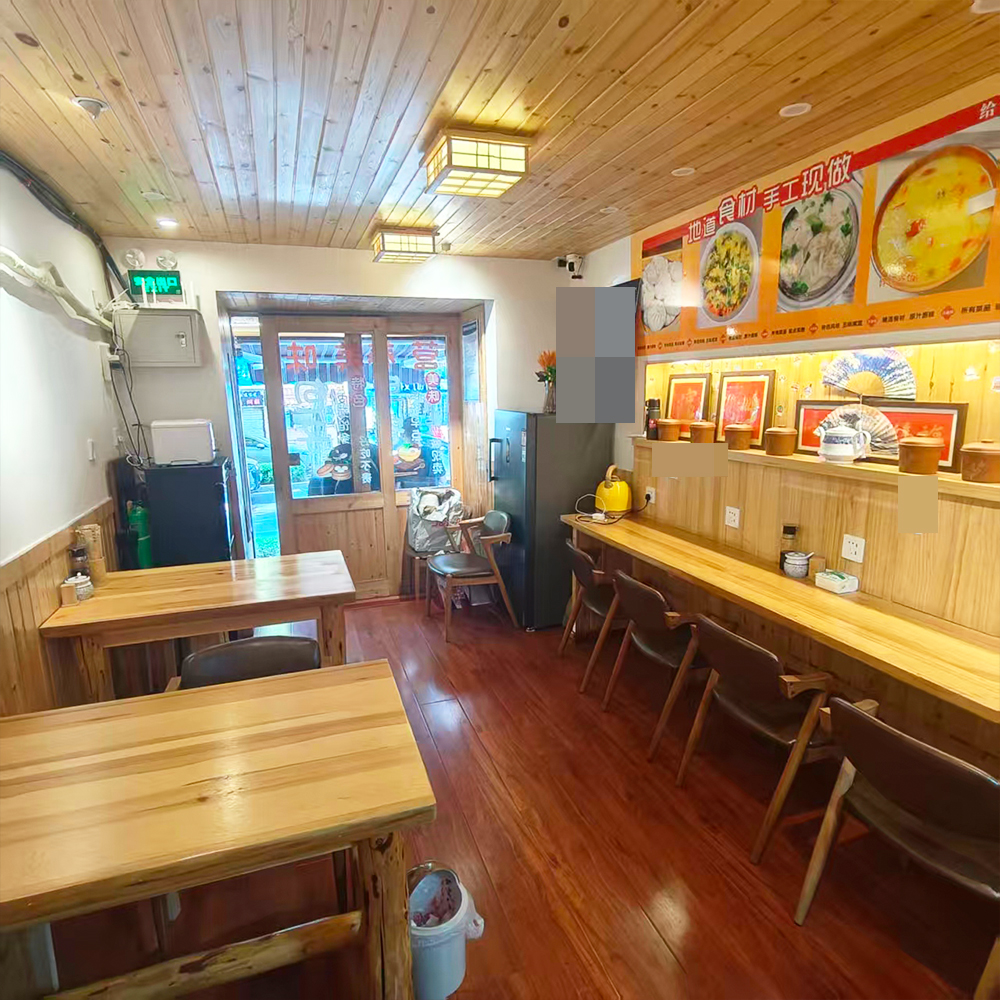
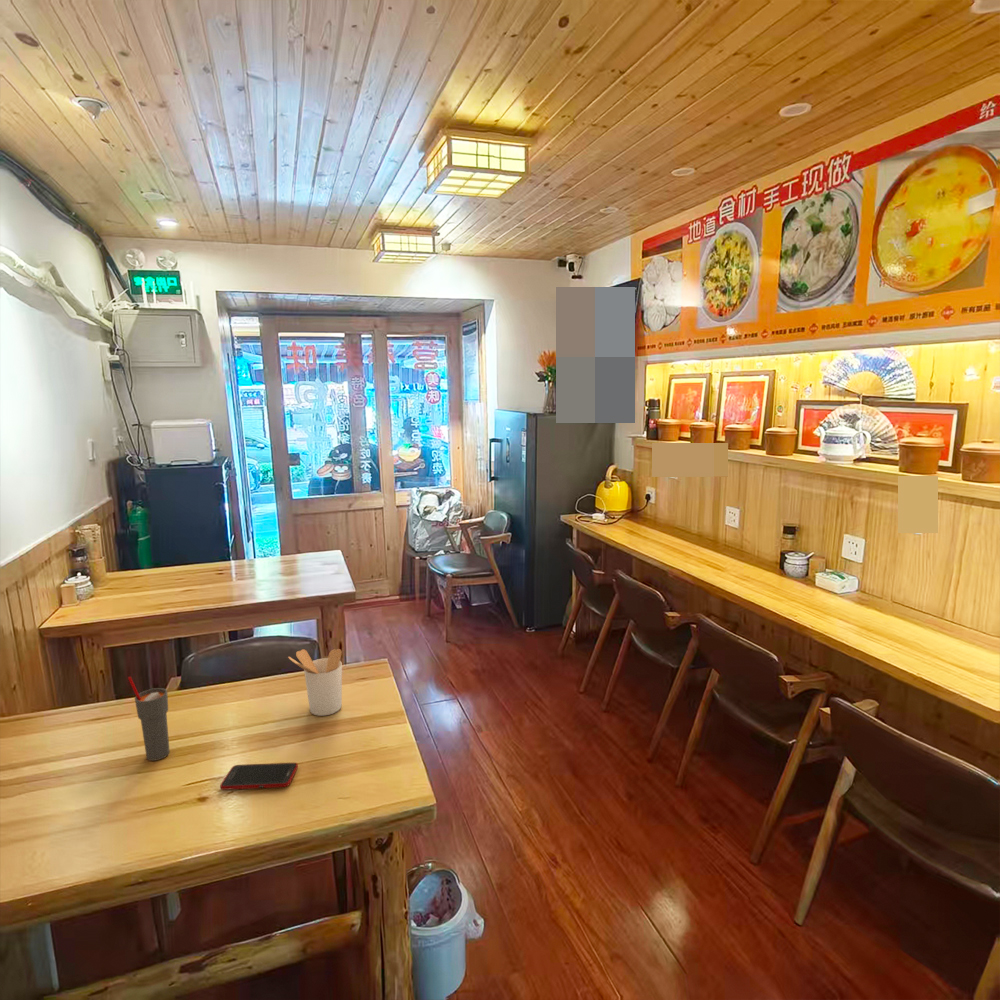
+ utensil holder [287,648,343,717]
+ cell phone [219,762,299,791]
+ cup [127,676,171,762]
